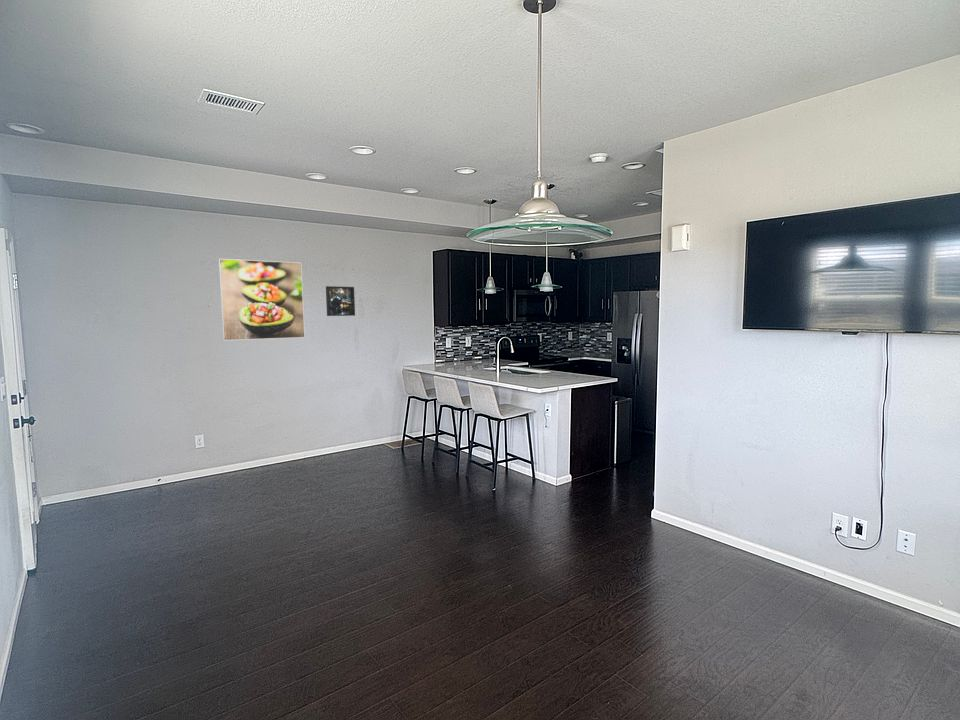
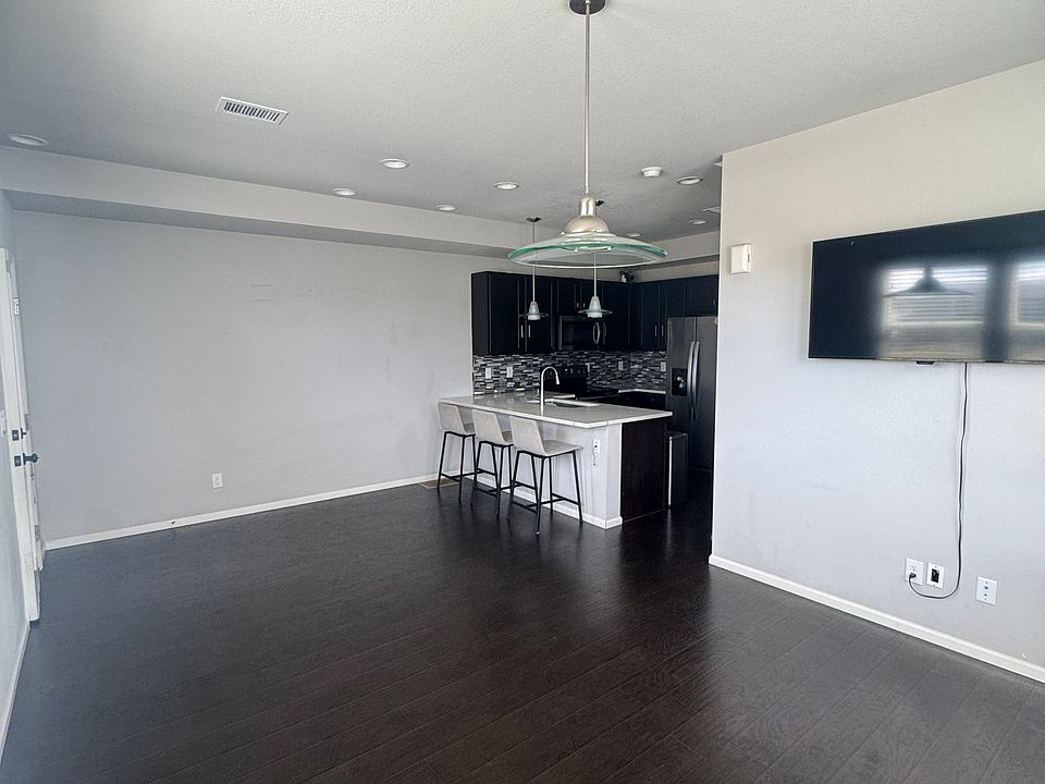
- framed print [218,258,306,341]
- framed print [325,285,356,317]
